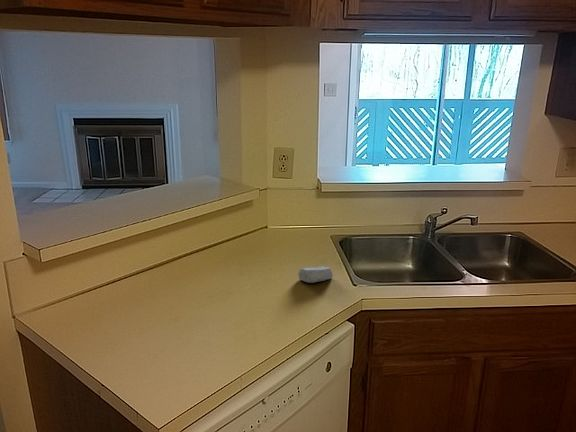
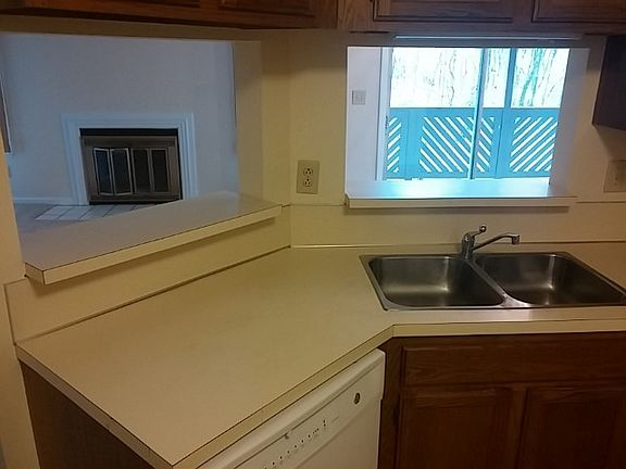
- soap bar [297,265,334,284]
